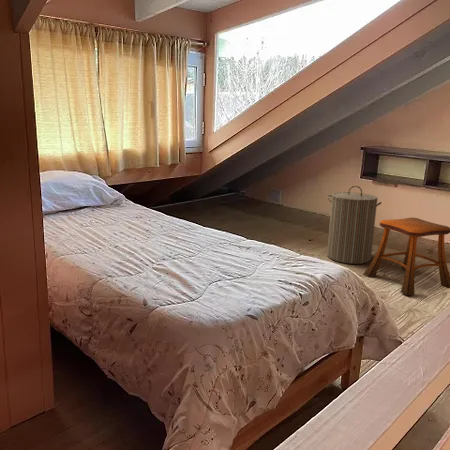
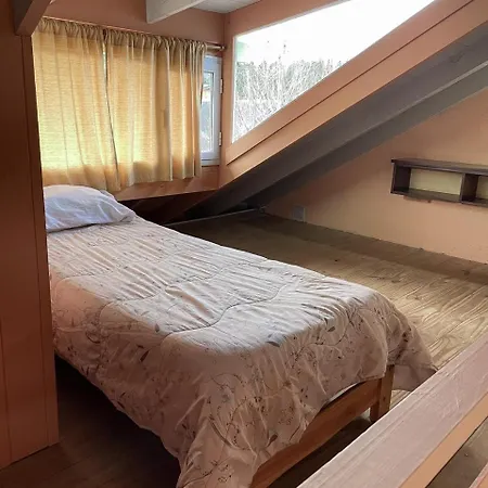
- stool [362,217,450,296]
- laundry hamper [326,185,383,265]
